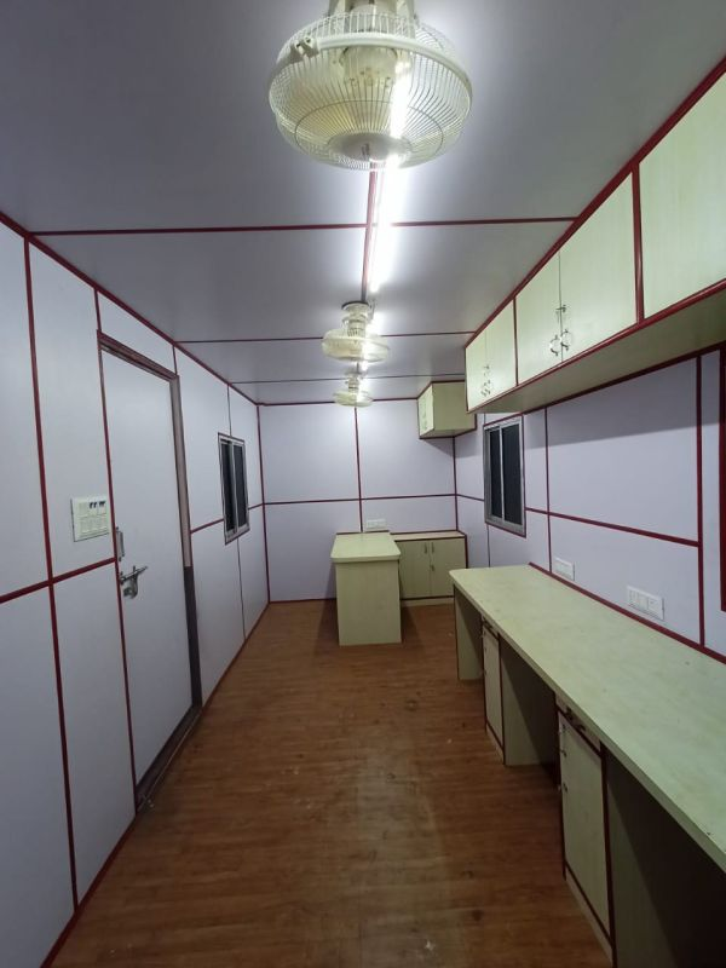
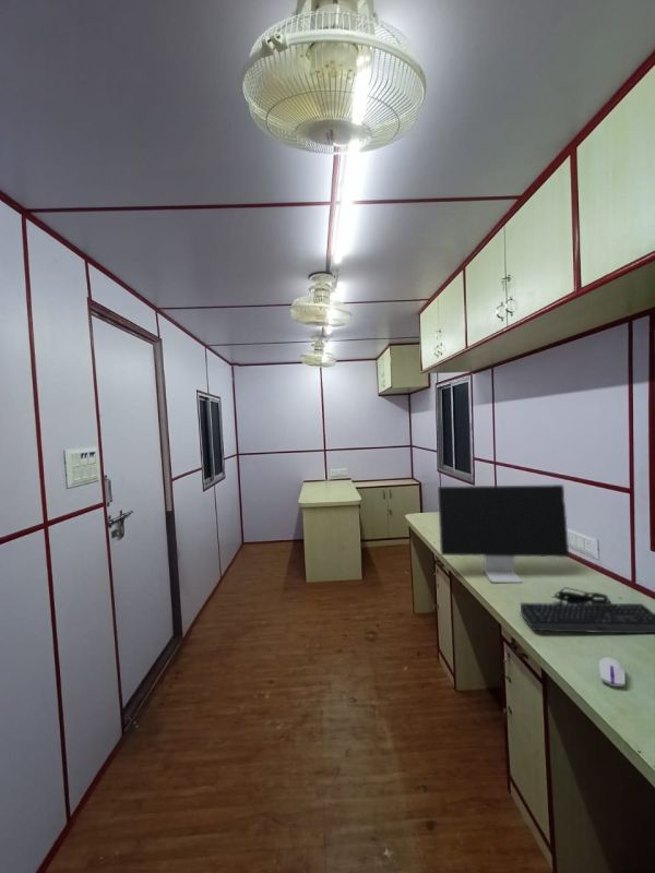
+ computer monitor [437,483,570,584]
+ keyboard [520,586,655,634]
+ computer mouse [598,656,627,687]
